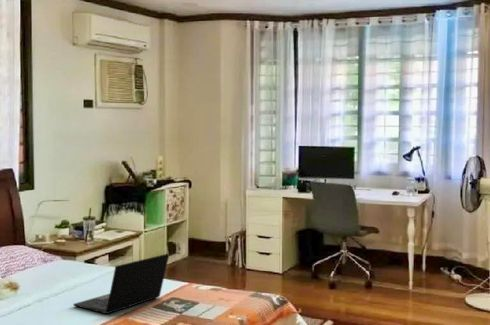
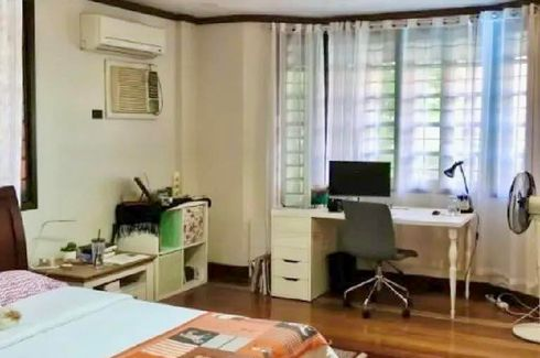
- laptop [72,252,170,315]
